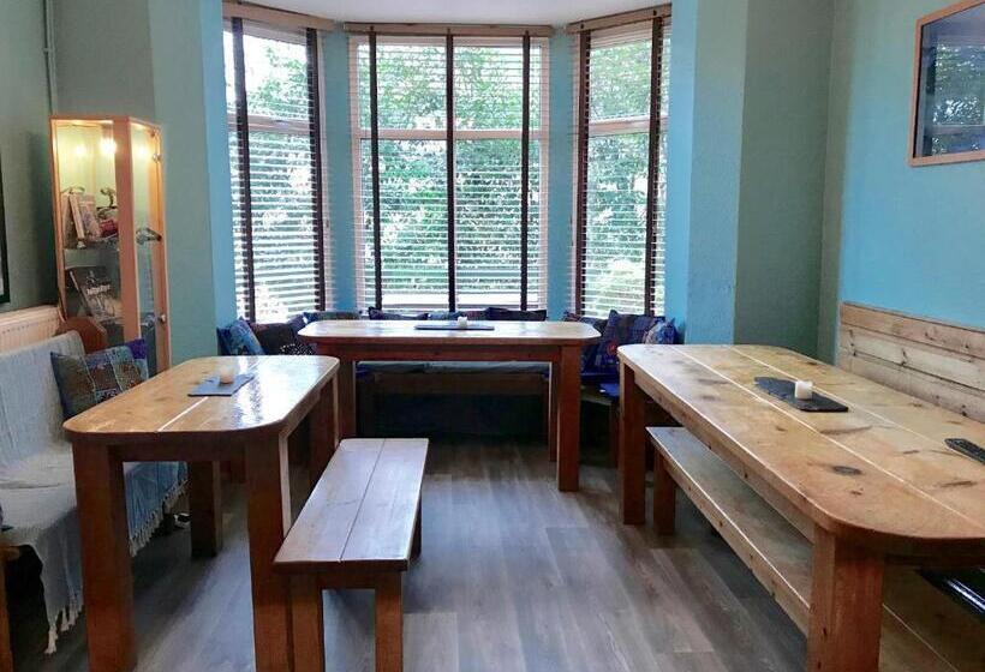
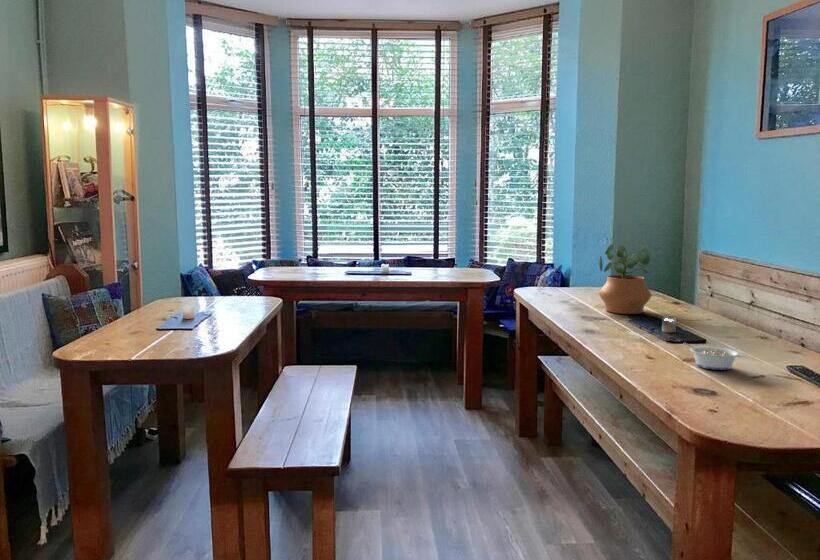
+ legume [683,341,741,371]
+ potted plant [598,243,653,315]
